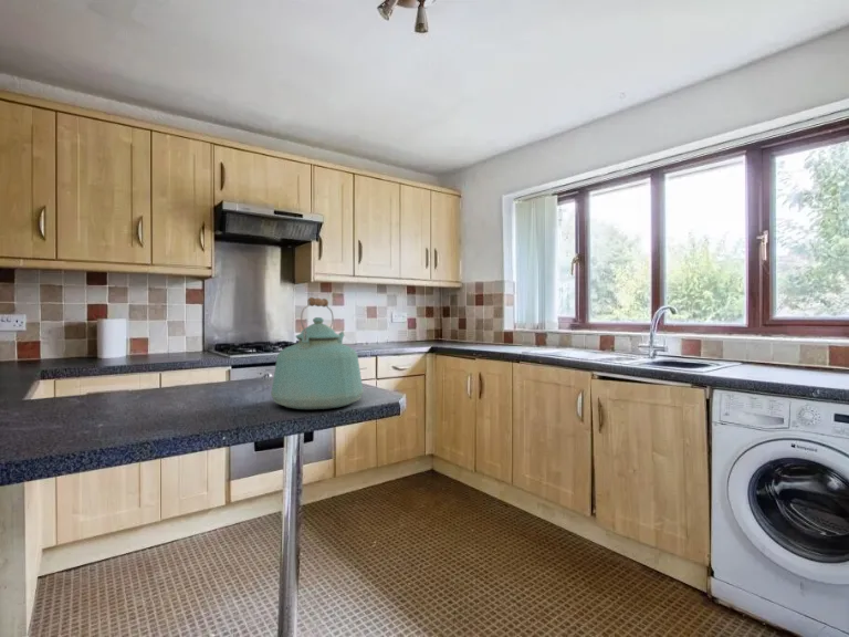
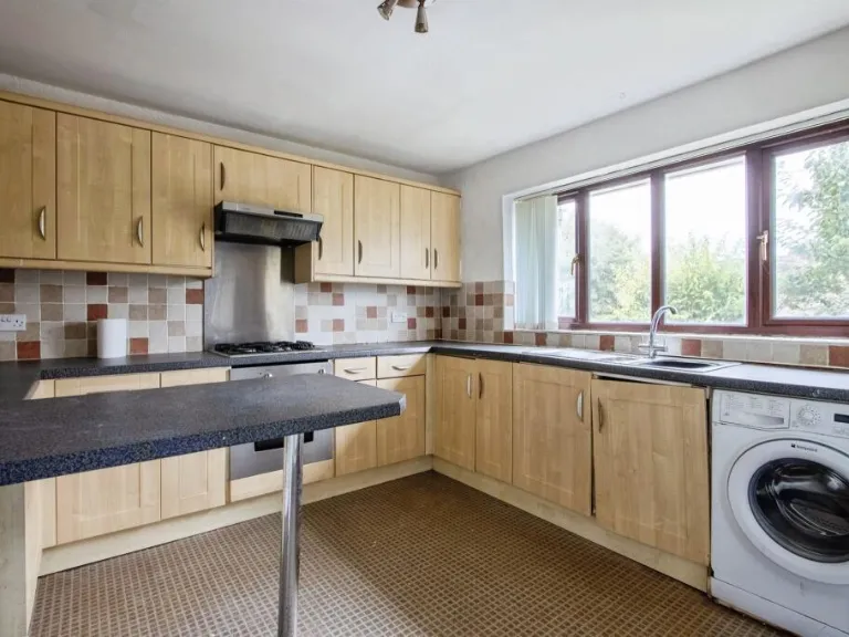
- kettle [270,296,365,410]
